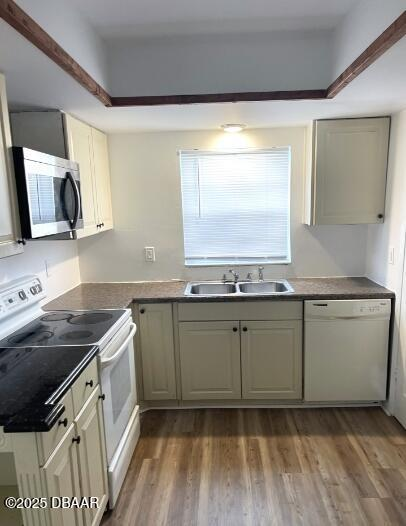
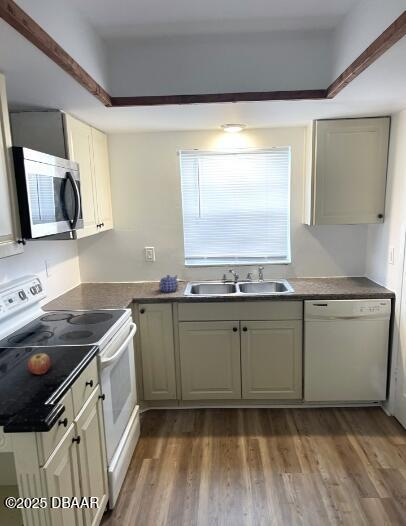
+ fruit [27,352,51,375]
+ teapot [158,274,179,293]
